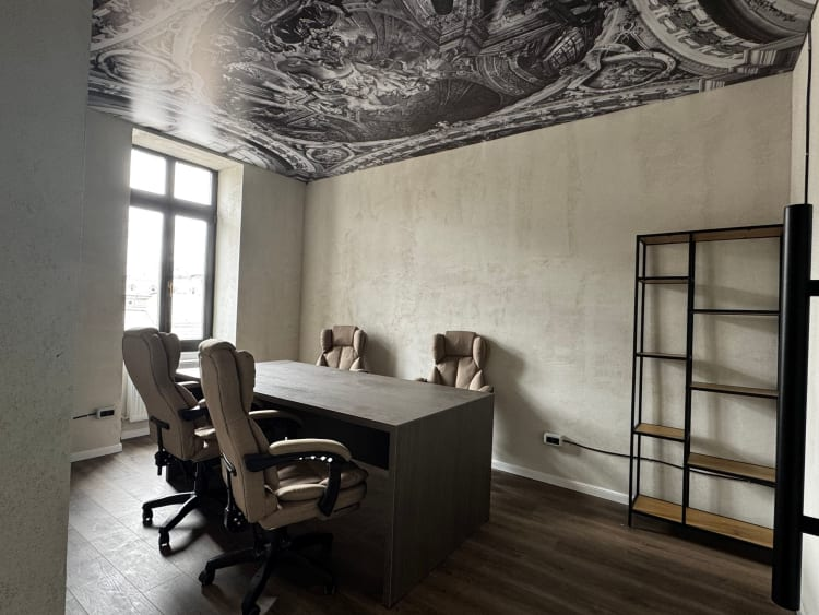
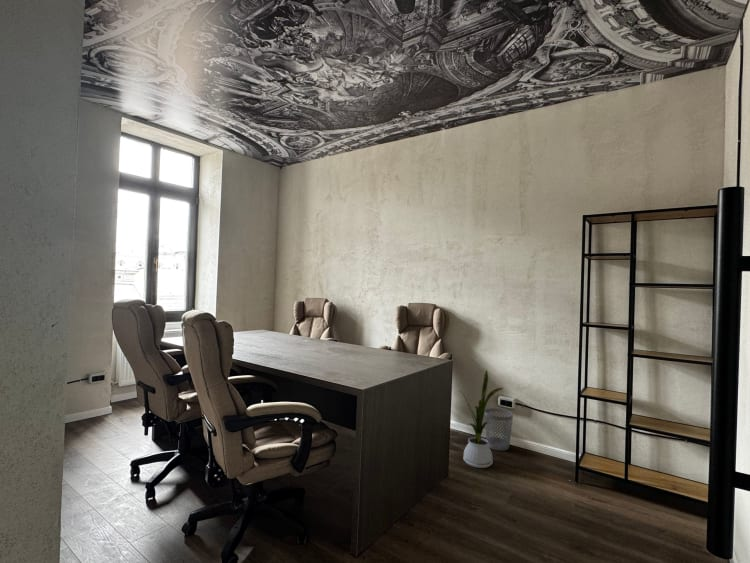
+ wastebasket [484,407,514,451]
+ house plant [458,369,504,469]
